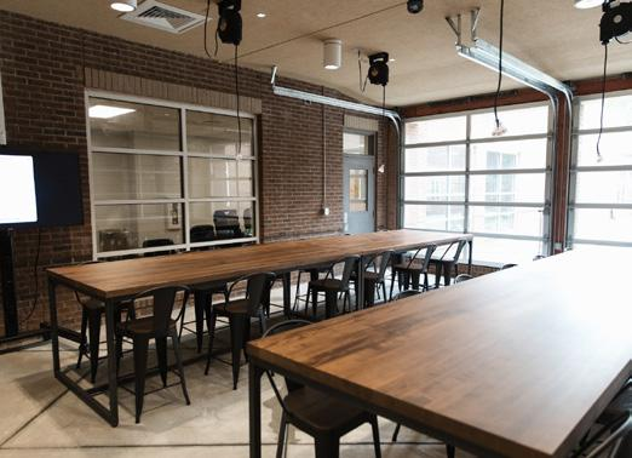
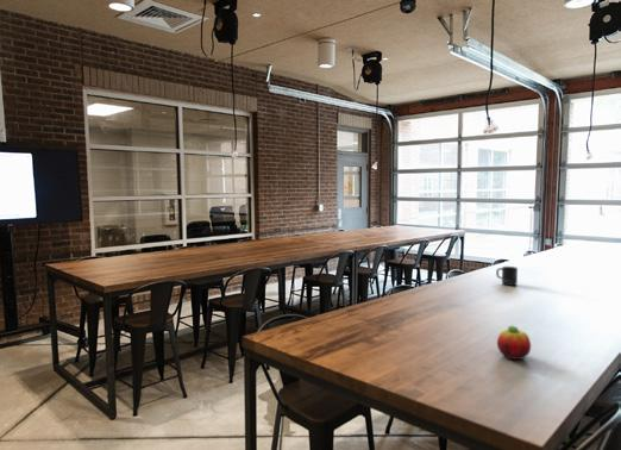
+ mug [495,265,519,287]
+ fruit [496,324,532,361]
